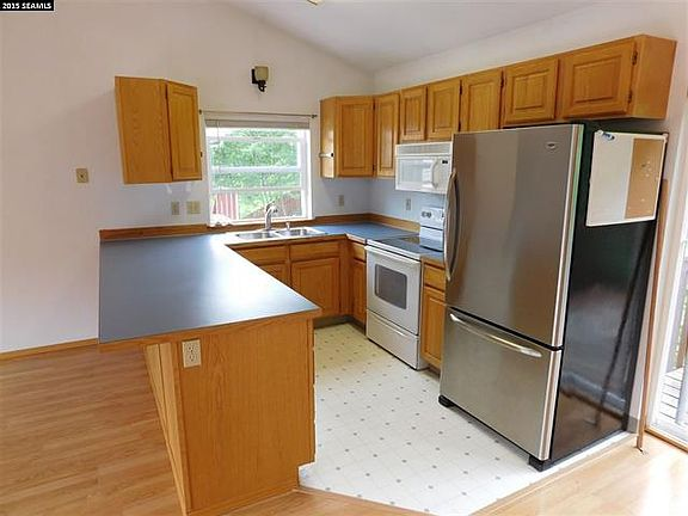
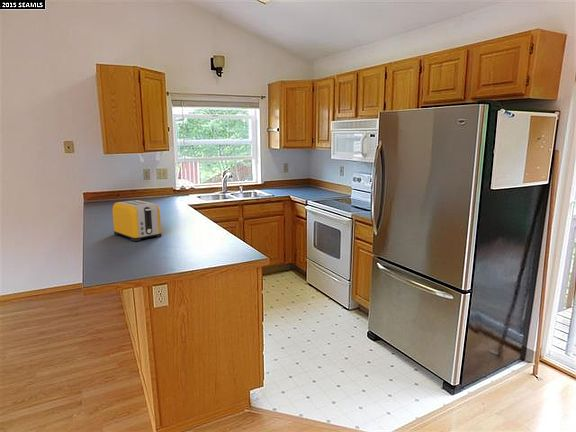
+ toaster [112,199,163,242]
